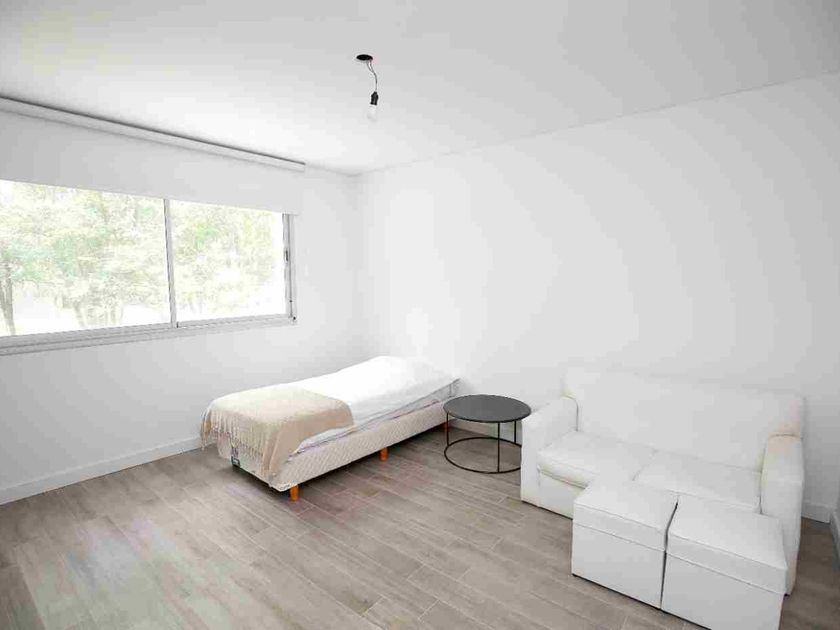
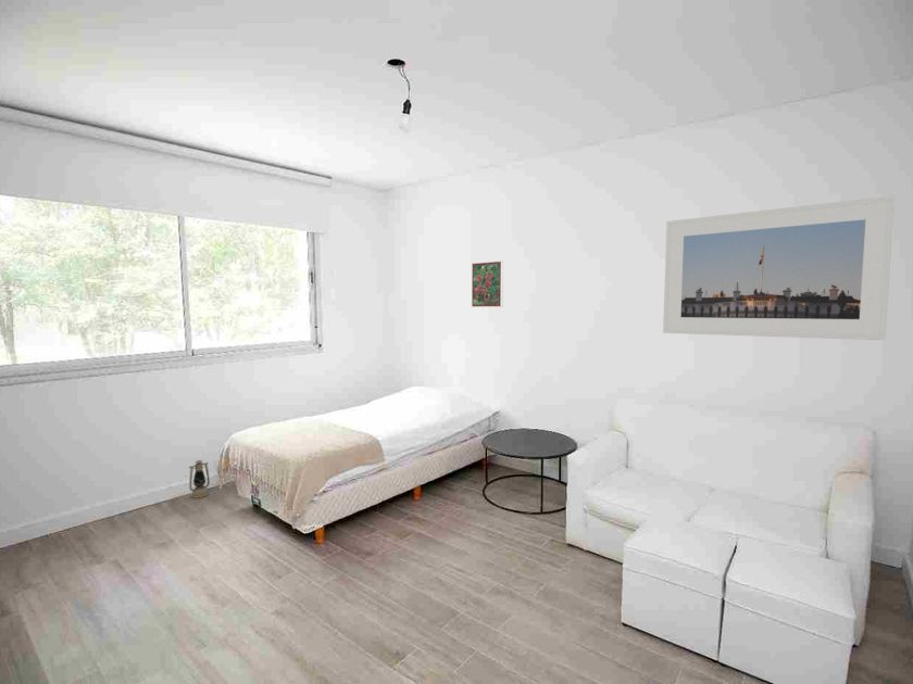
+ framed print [471,261,504,308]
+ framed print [662,194,896,341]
+ lantern [188,459,211,499]
